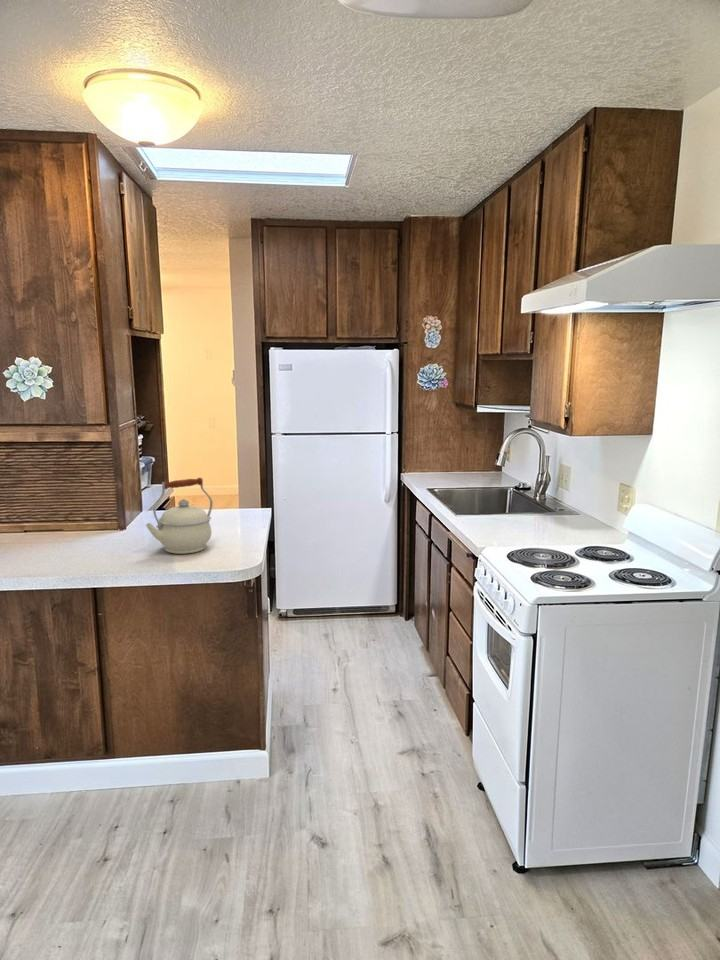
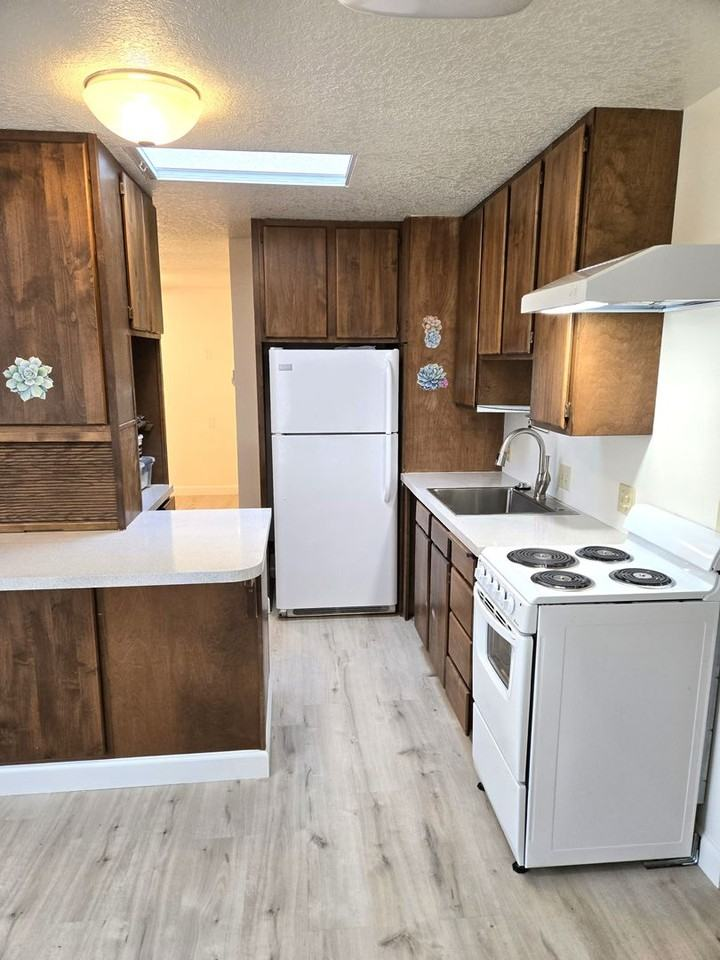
- kettle [145,477,214,555]
